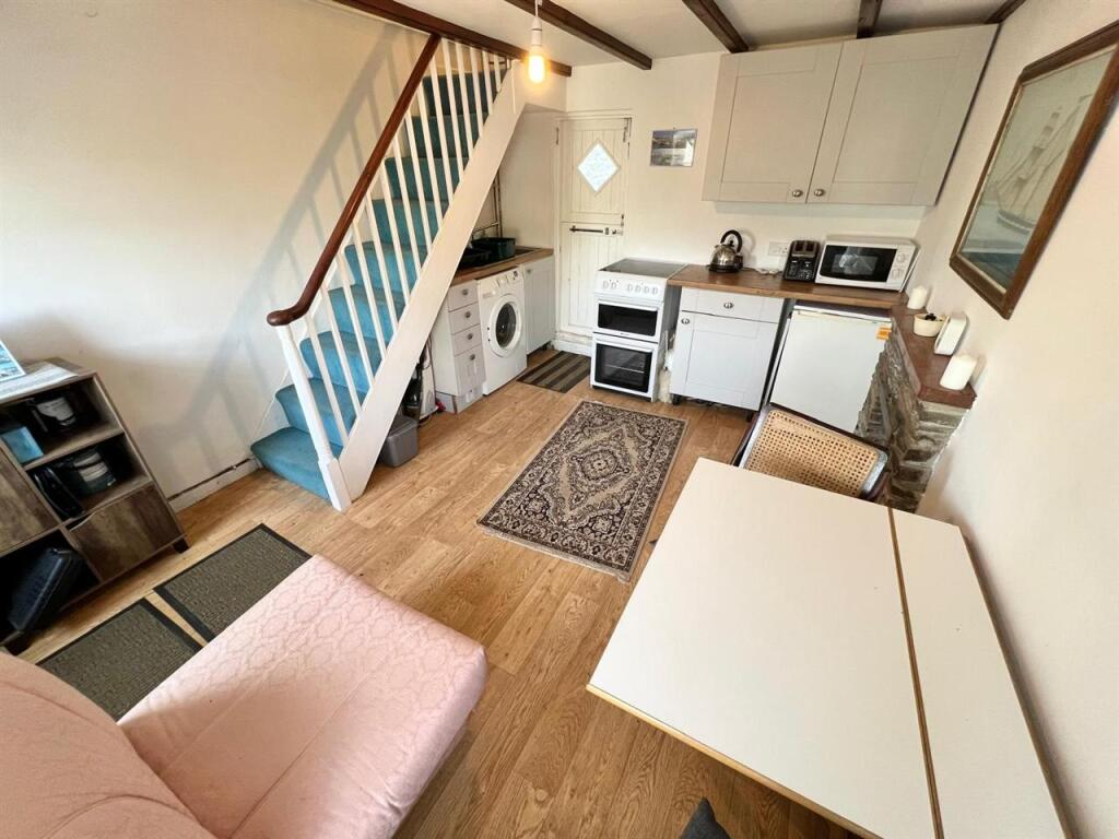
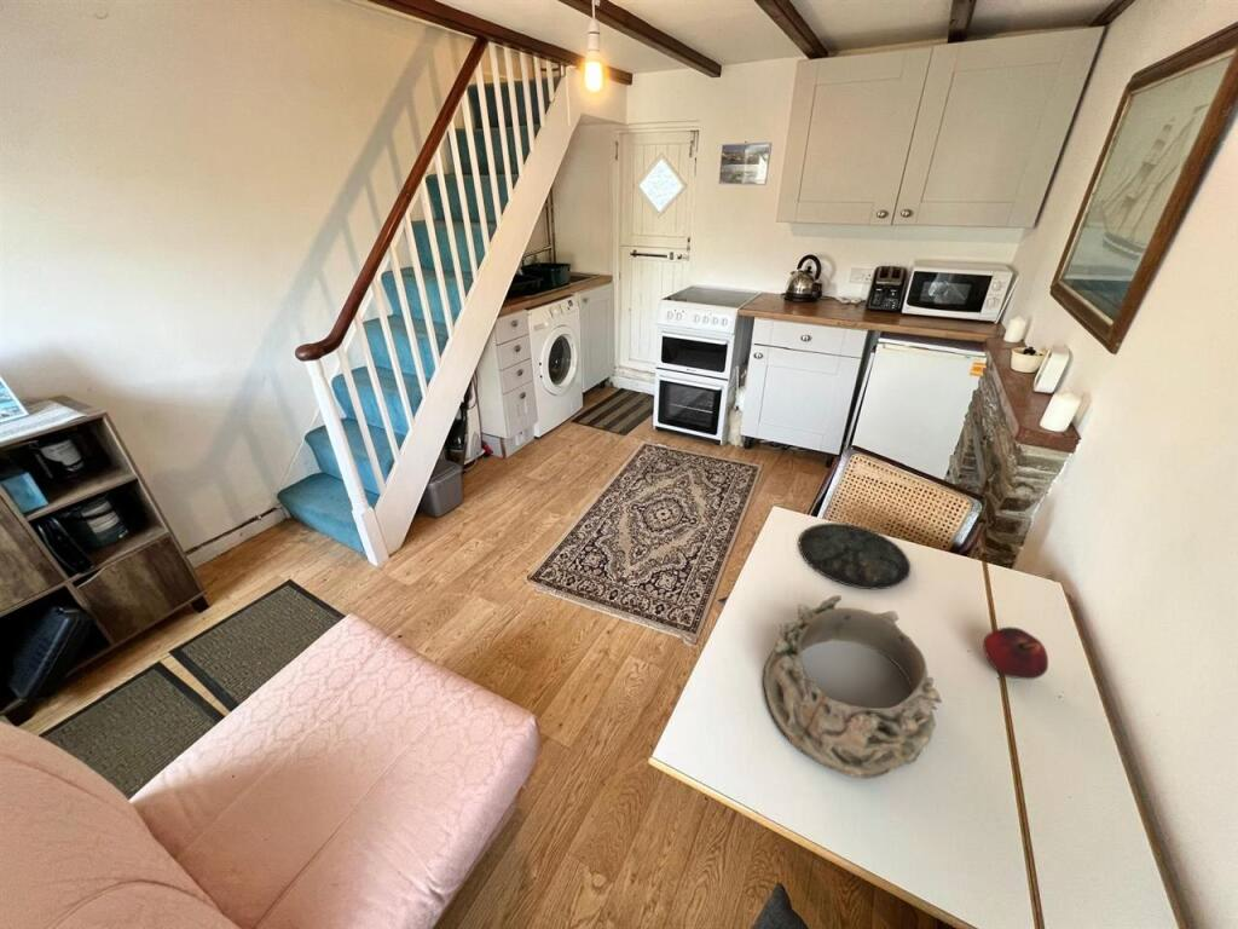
+ plate [798,521,912,590]
+ fruit [982,625,1049,681]
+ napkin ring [762,594,943,780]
